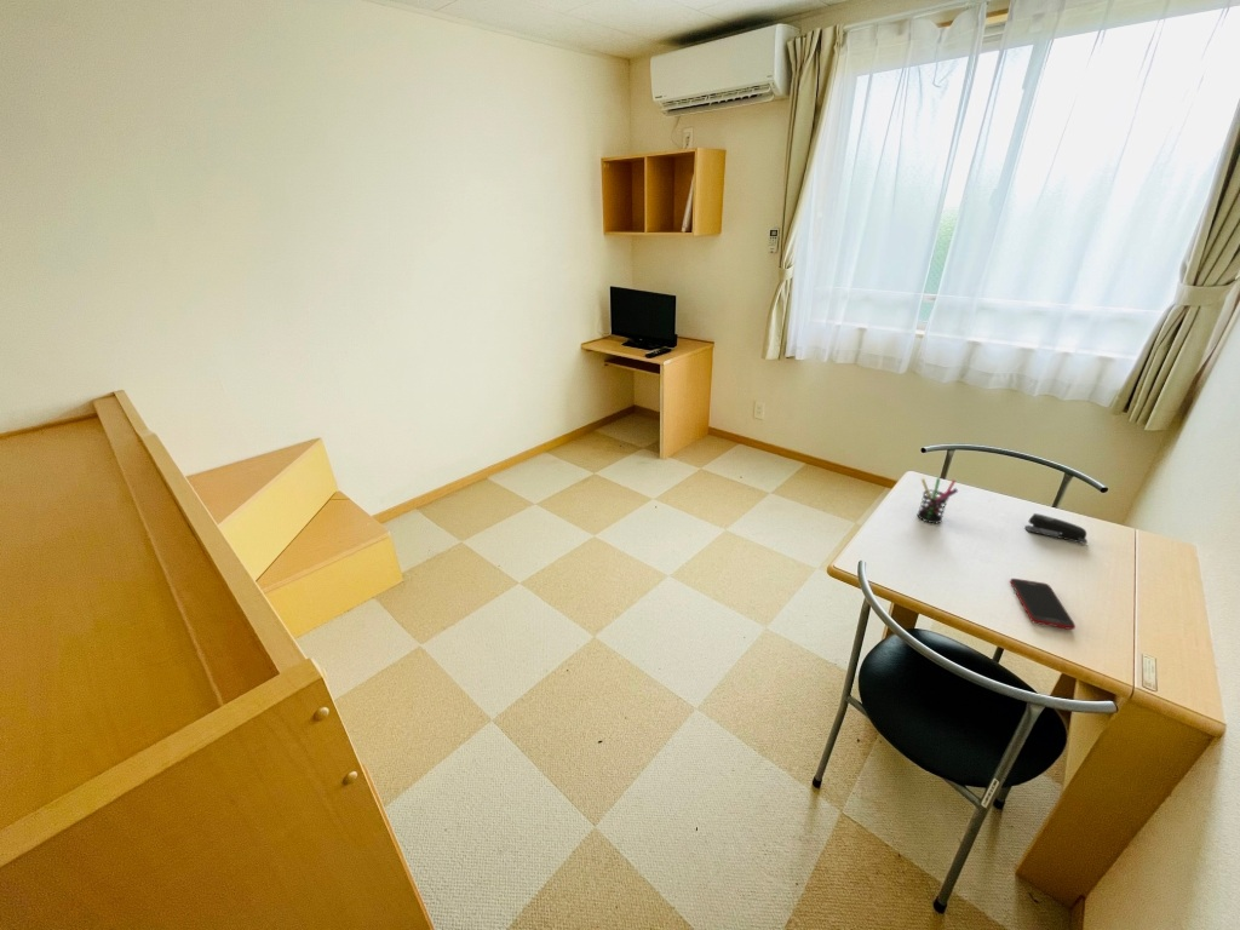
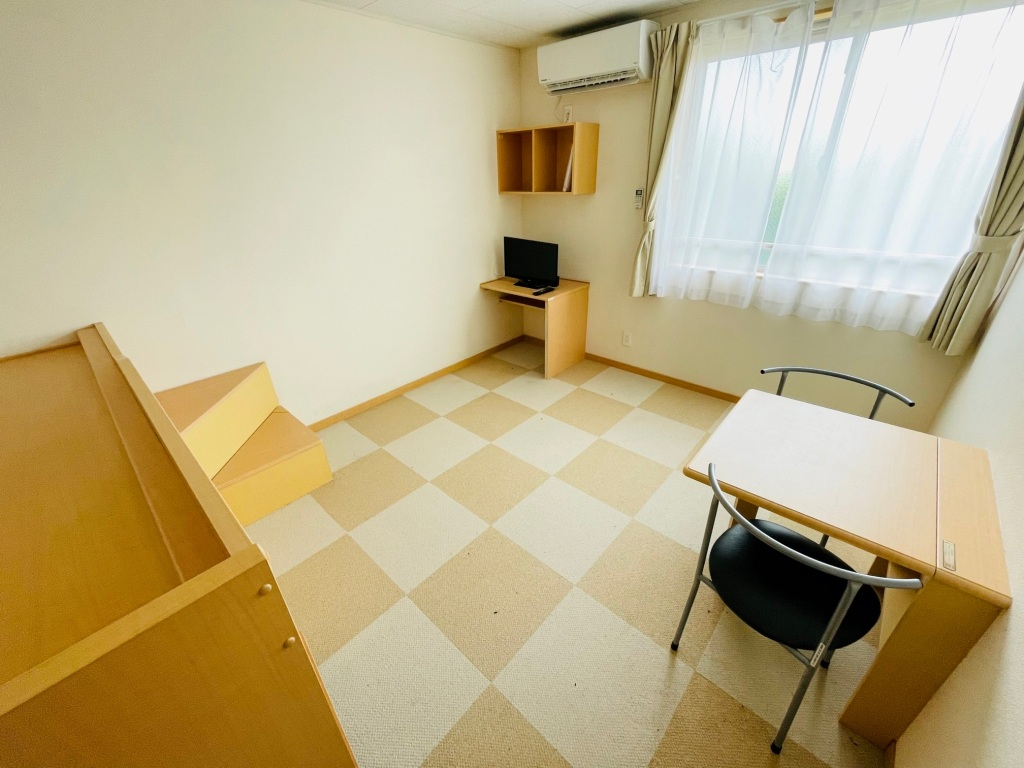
- cell phone [1009,578,1077,631]
- stapler [1024,512,1089,545]
- pen holder [917,477,959,524]
